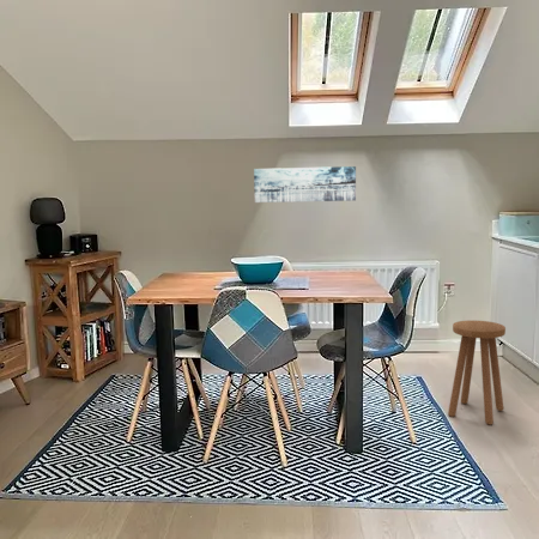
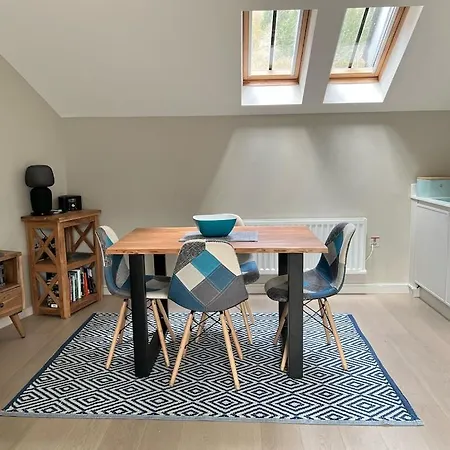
- stool [447,320,507,425]
- wall art [253,165,357,204]
